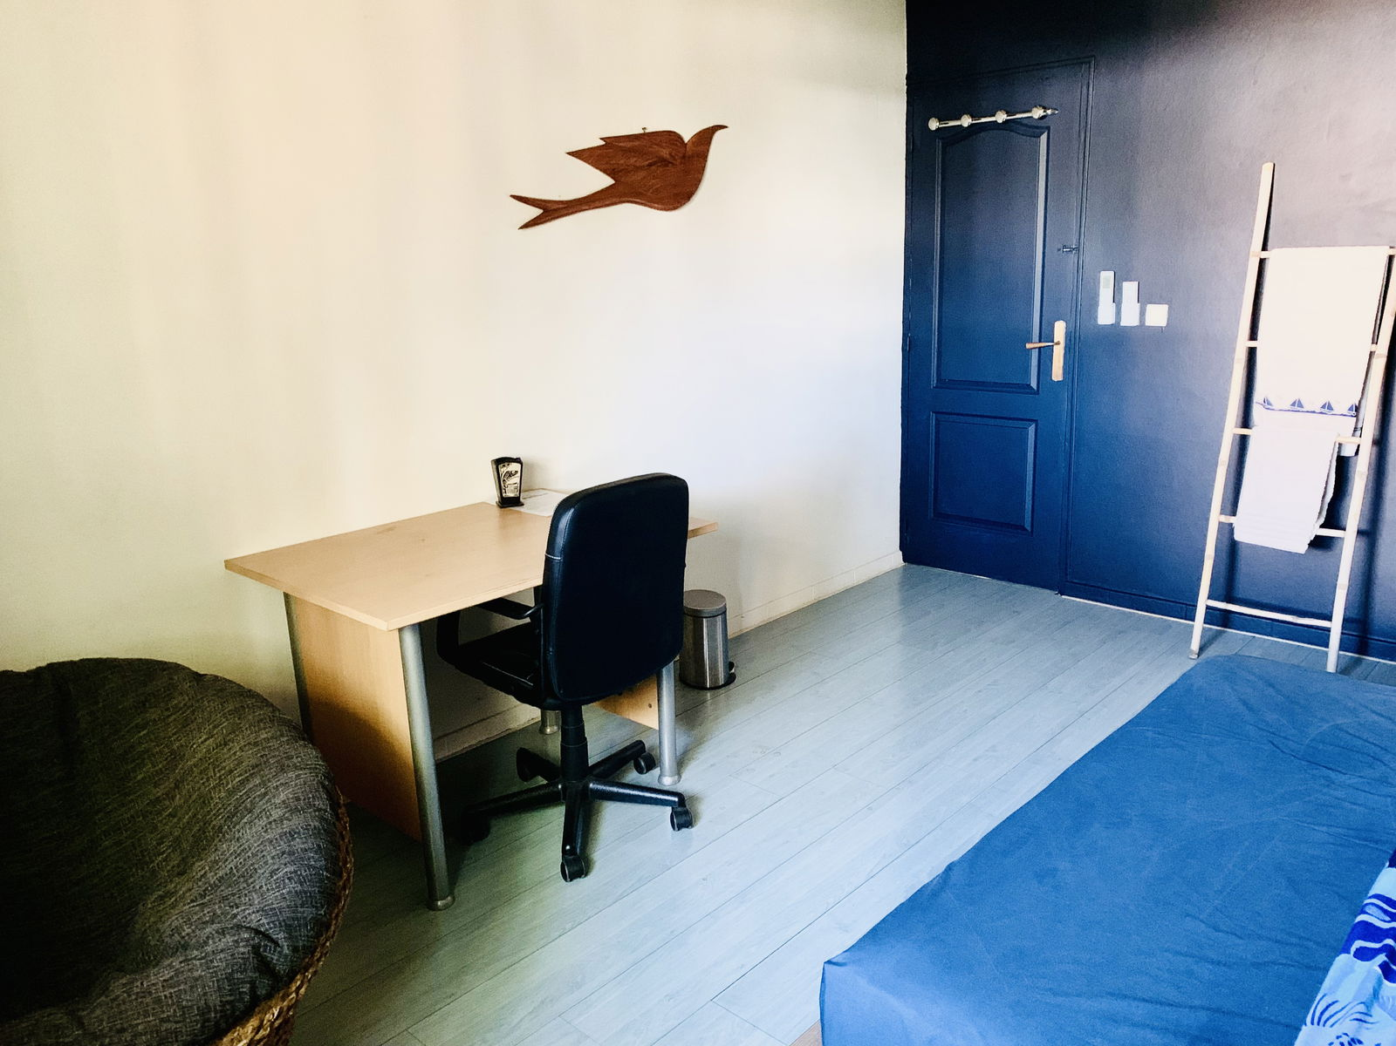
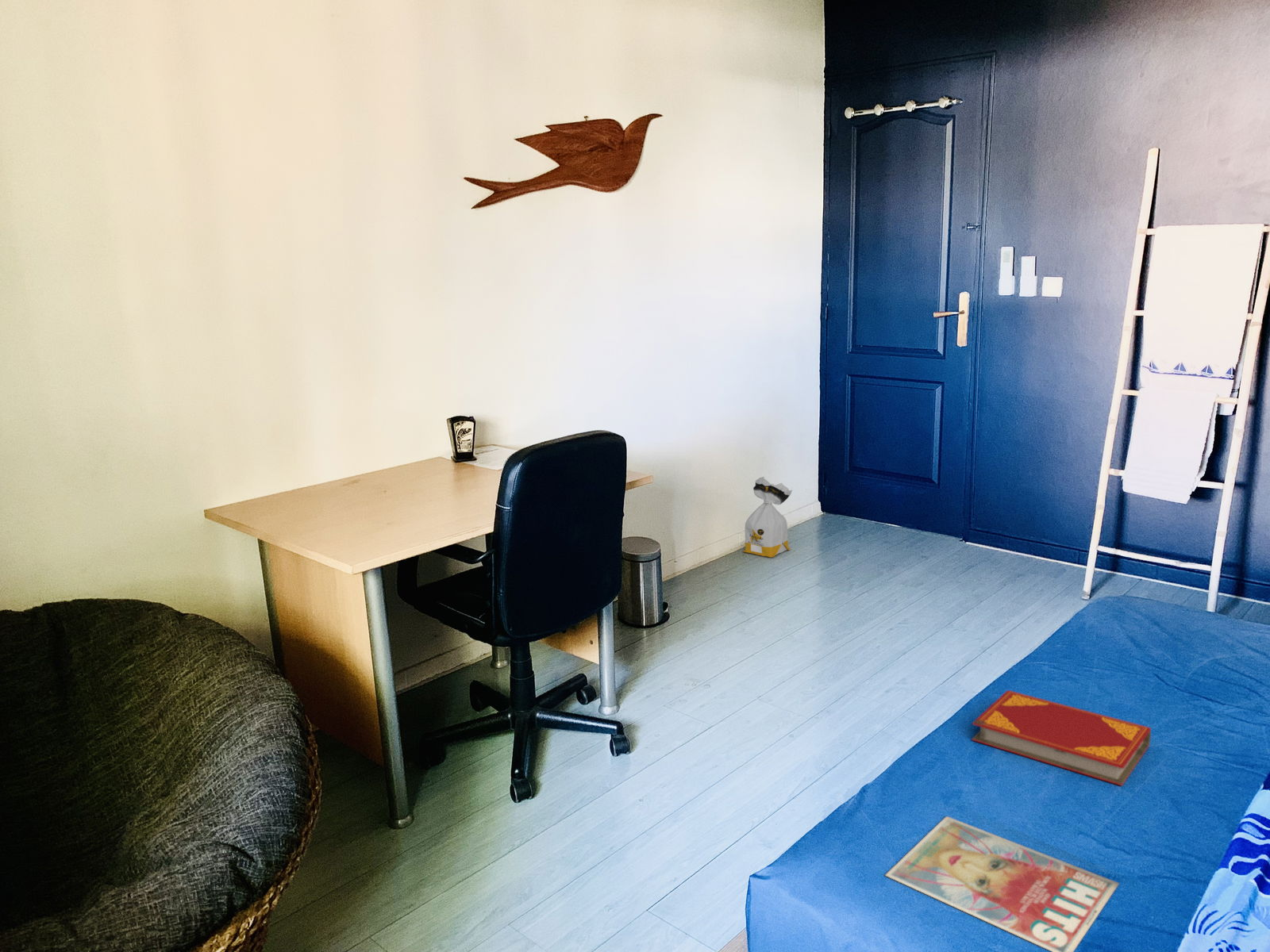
+ magazine [884,816,1120,952]
+ bag [743,476,793,558]
+ hardback book [971,689,1152,787]
